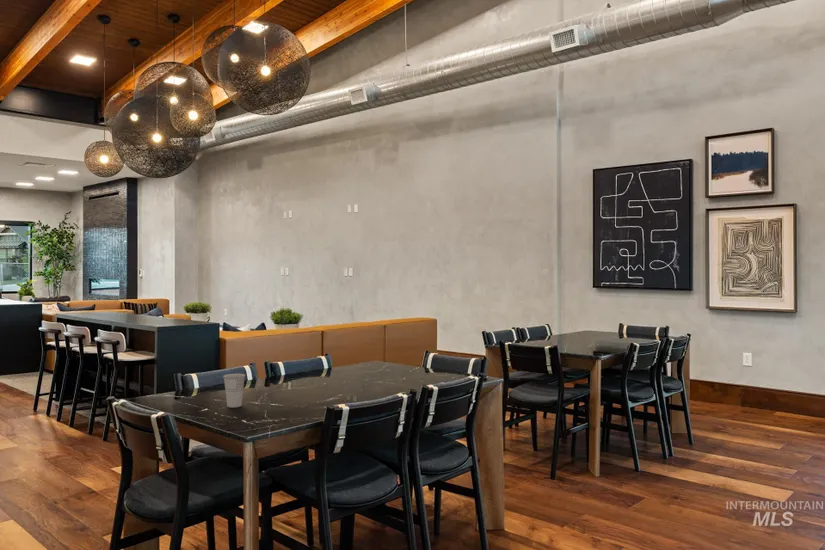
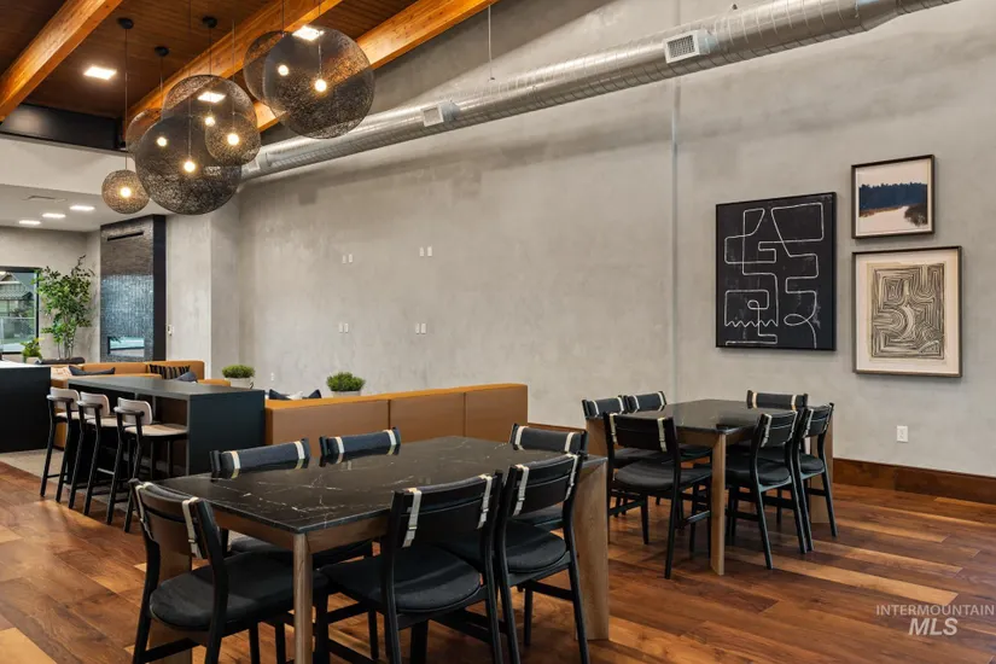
- cup [222,373,246,408]
